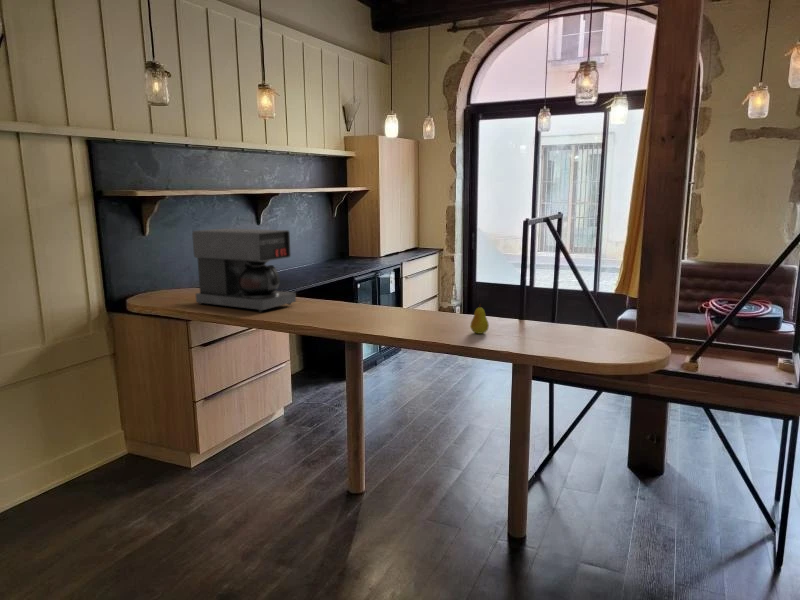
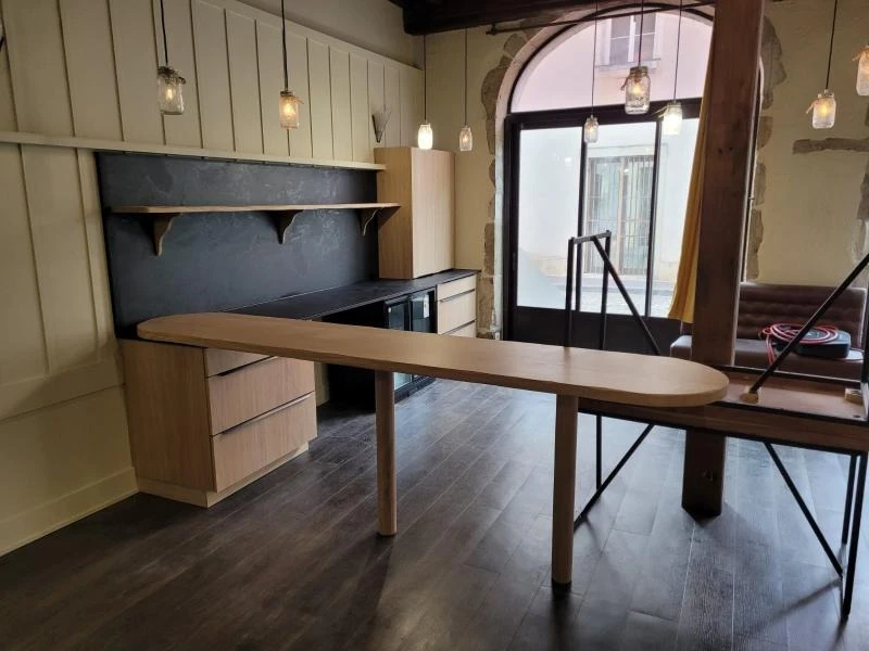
- coffee maker [191,227,297,313]
- fruit [470,303,490,335]
